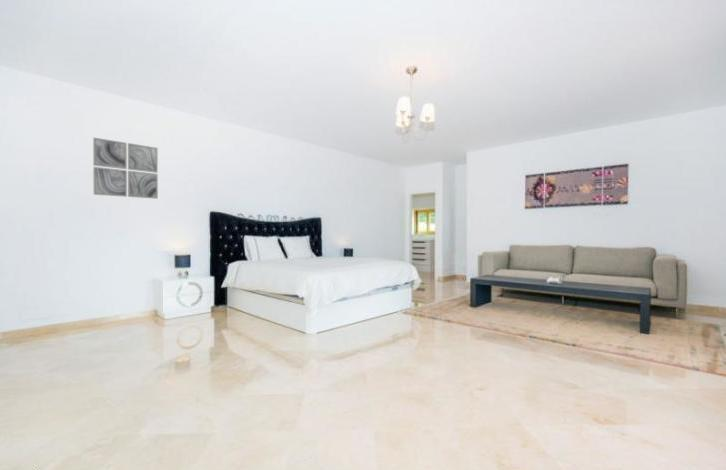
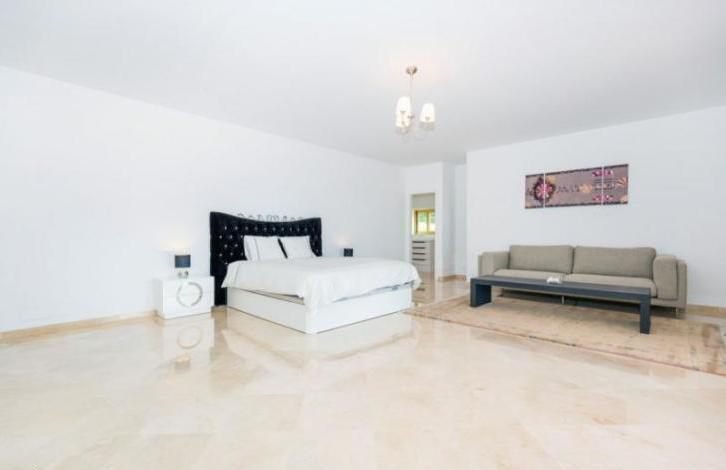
- wall art [92,137,159,200]
